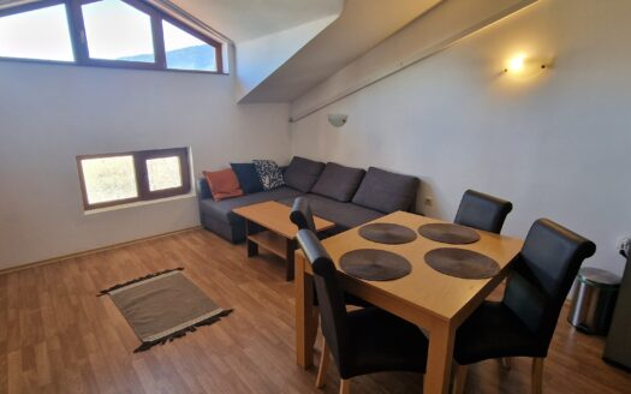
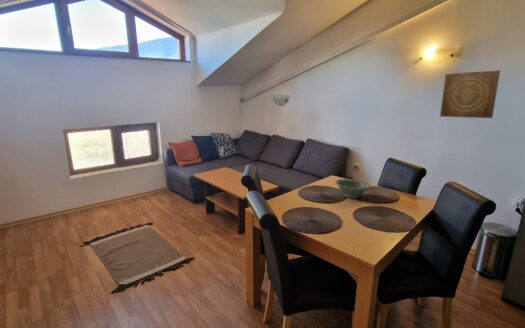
+ bowl [334,178,371,199]
+ wall art [439,69,501,119]
